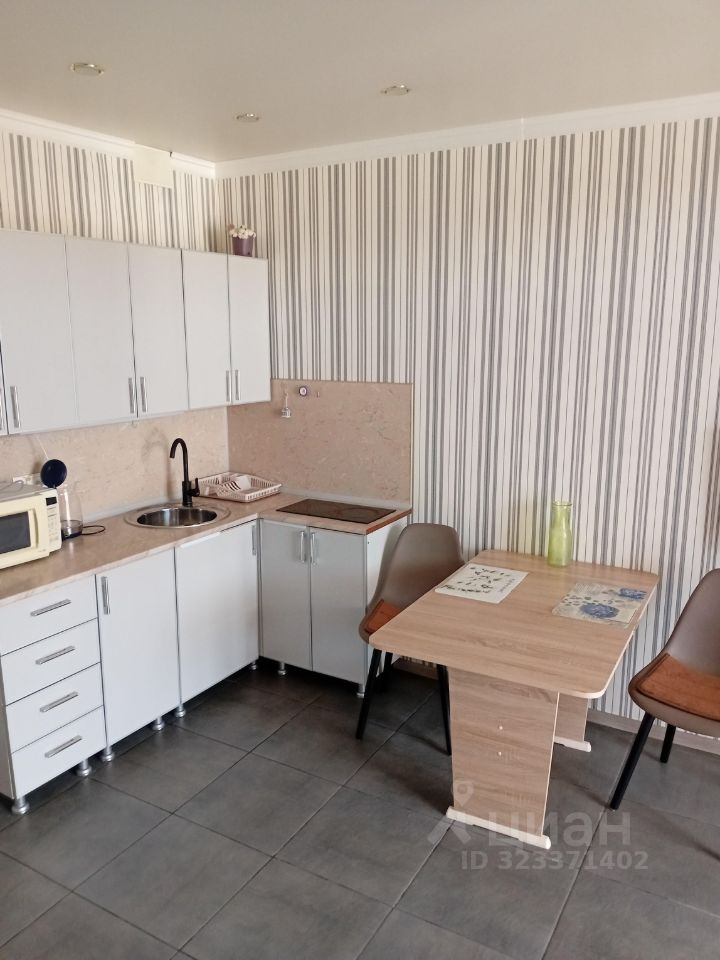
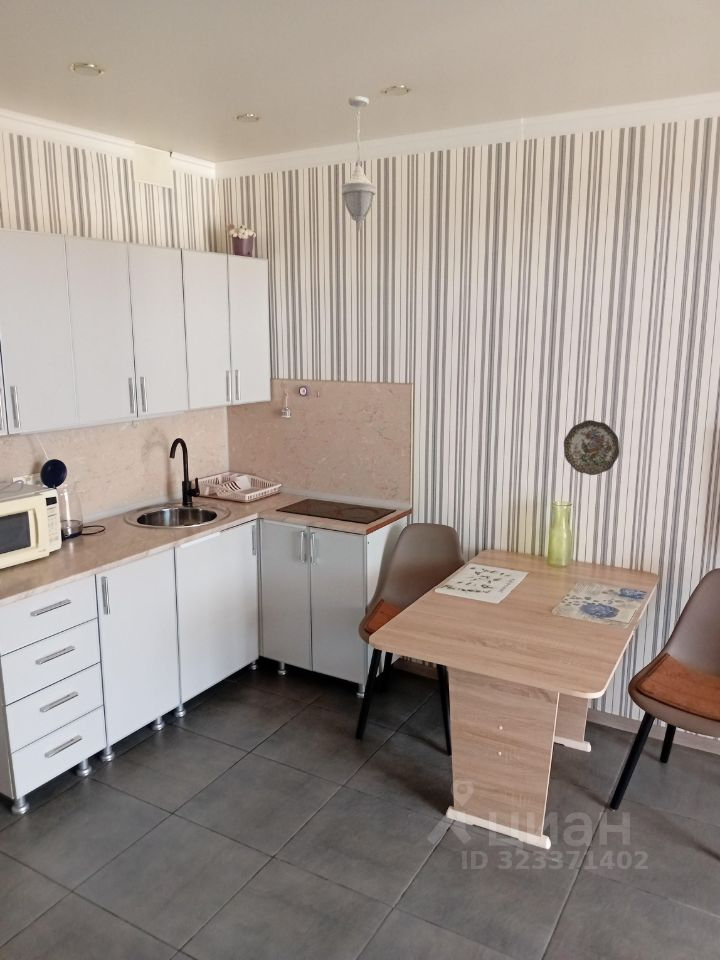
+ decorative plate [563,419,620,476]
+ pendant light [340,96,377,233]
